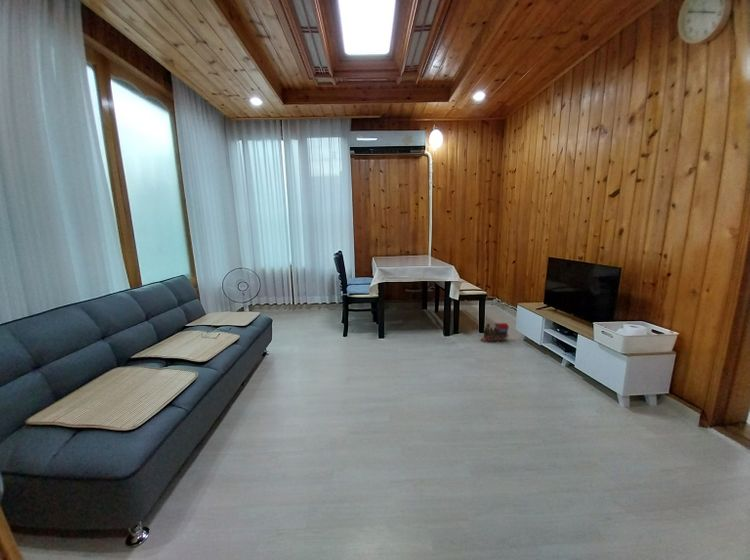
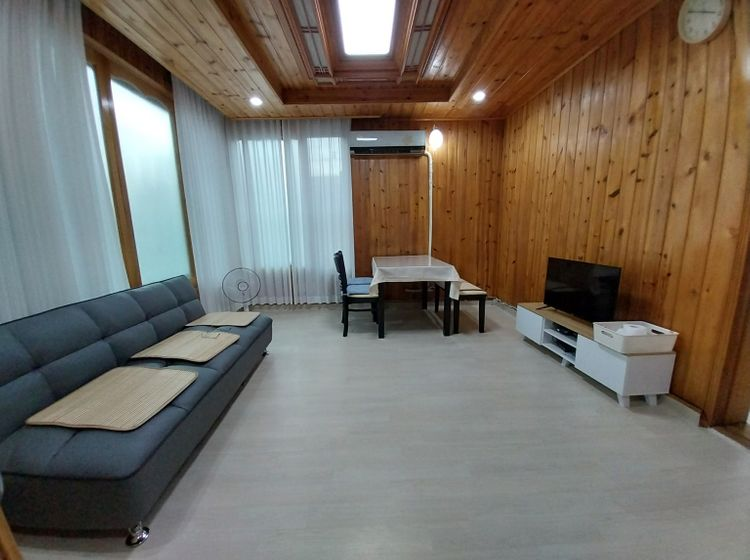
- toy train [480,322,510,343]
